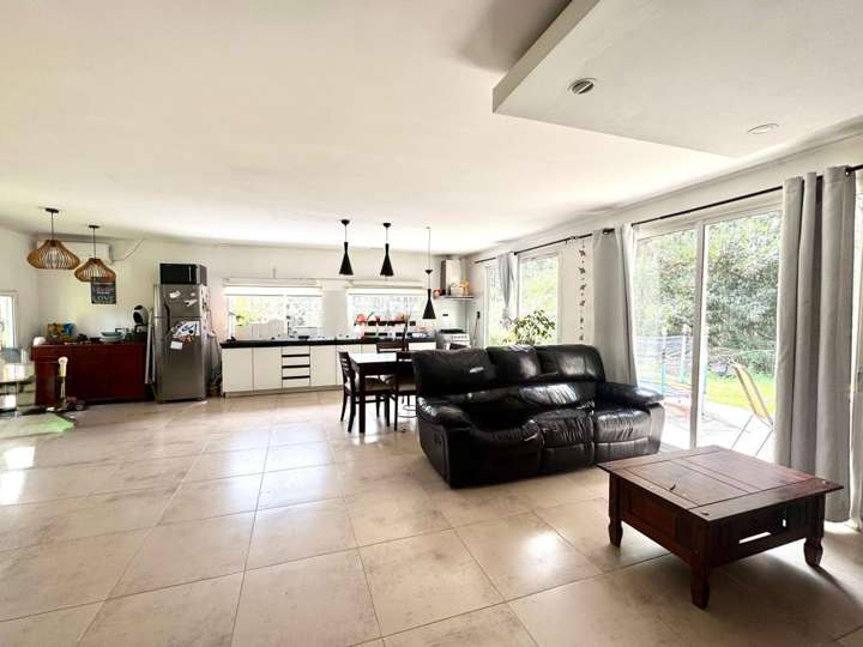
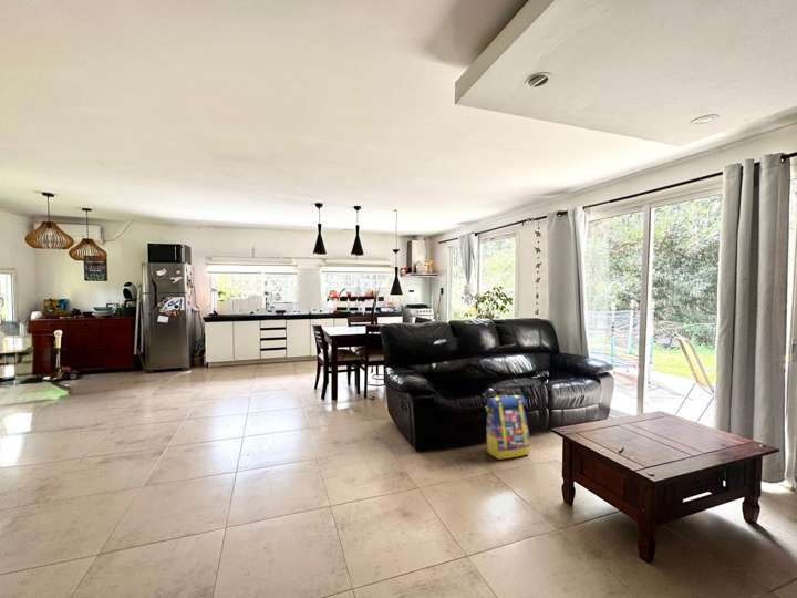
+ backpack [485,394,530,461]
